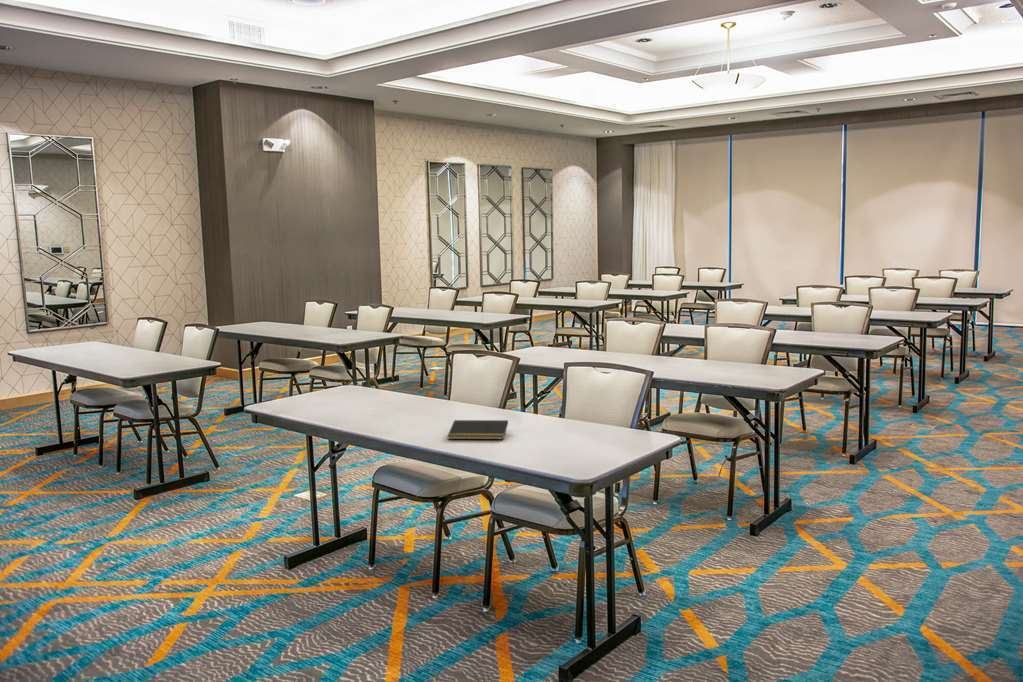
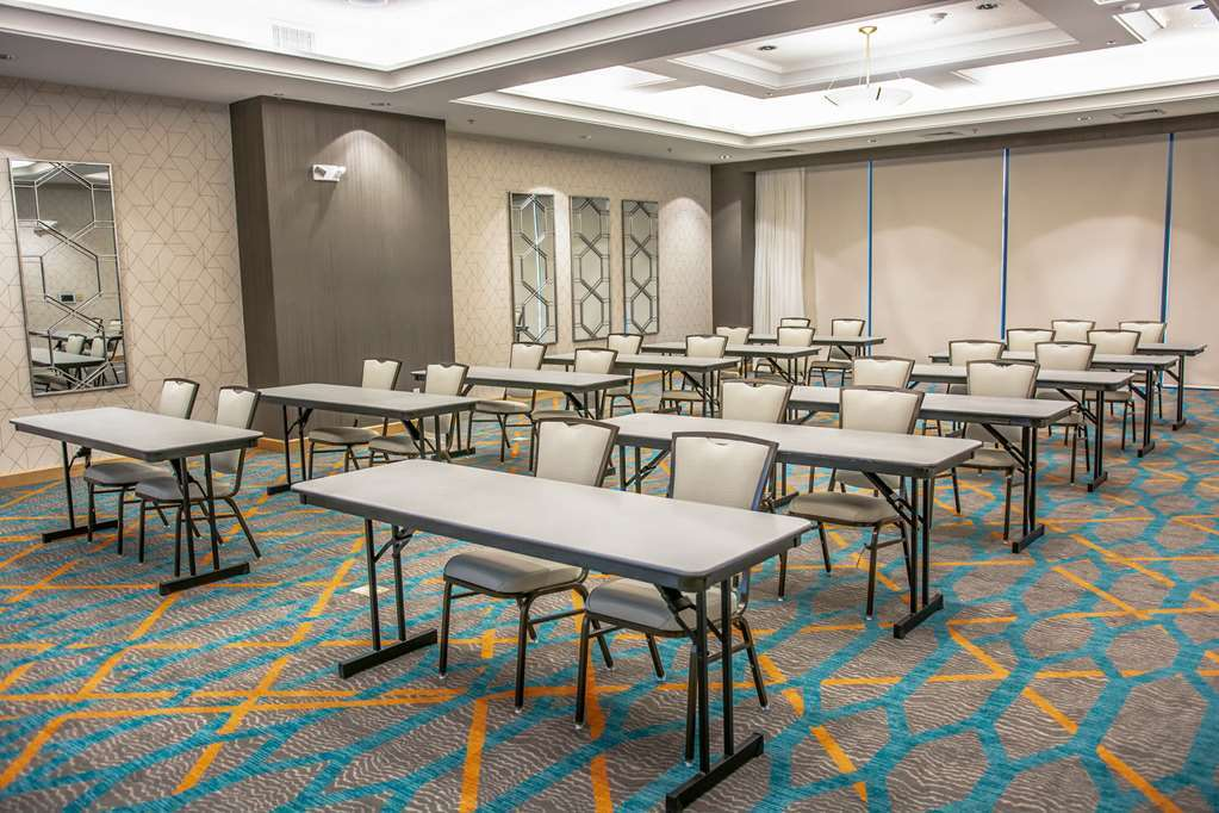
- notepad [446,419,509,440]
